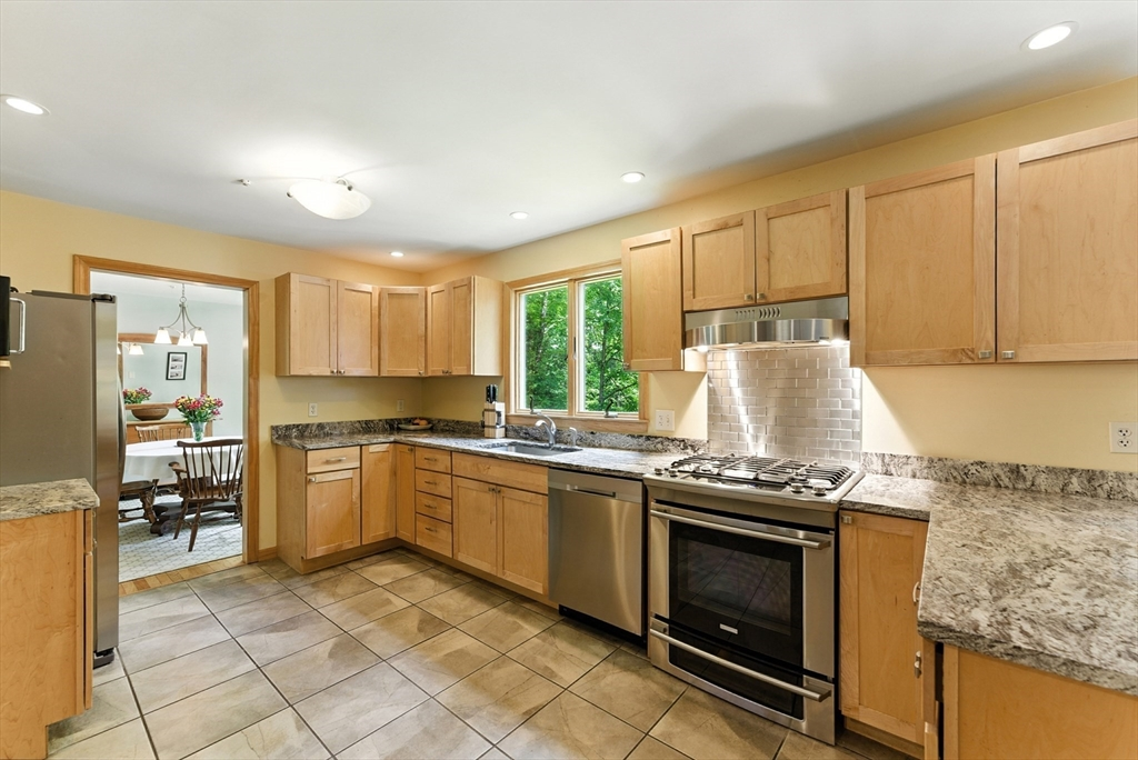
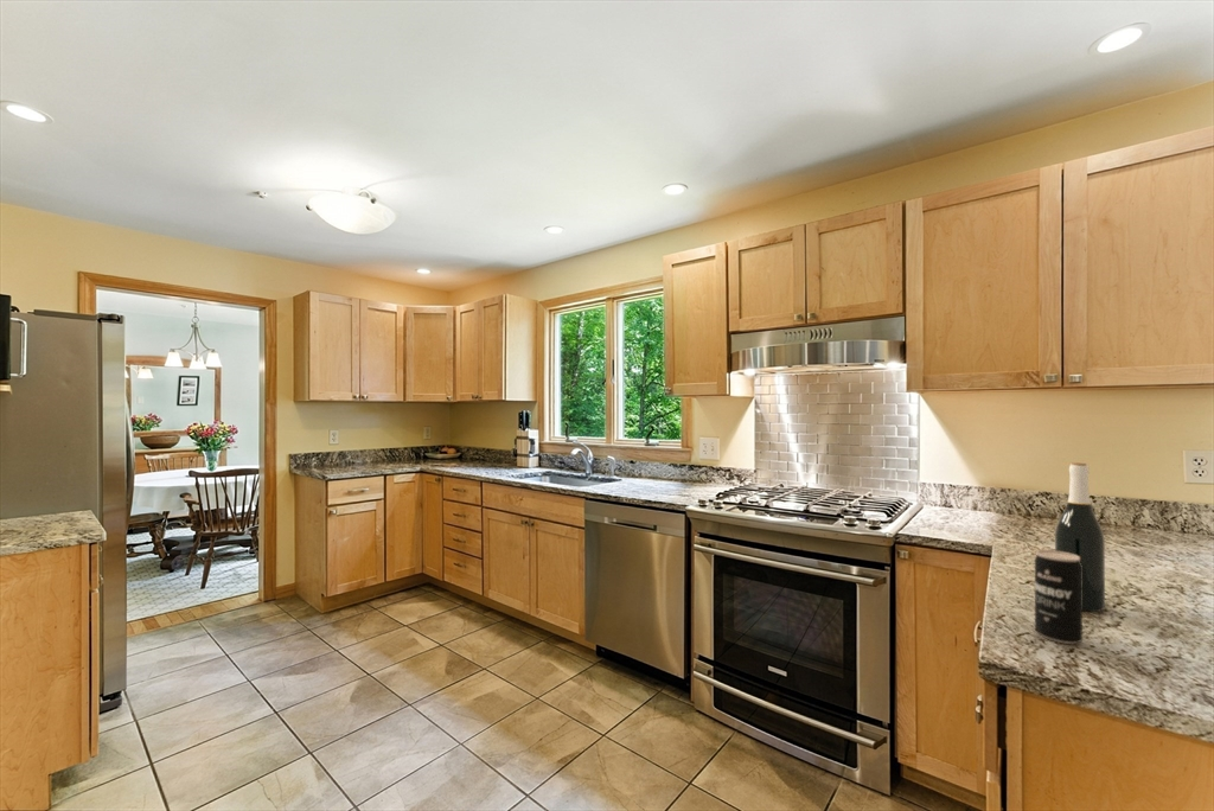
+ beverage can [1034,549,1084,645]
+ wine bottle [1054,461,1106,613]
